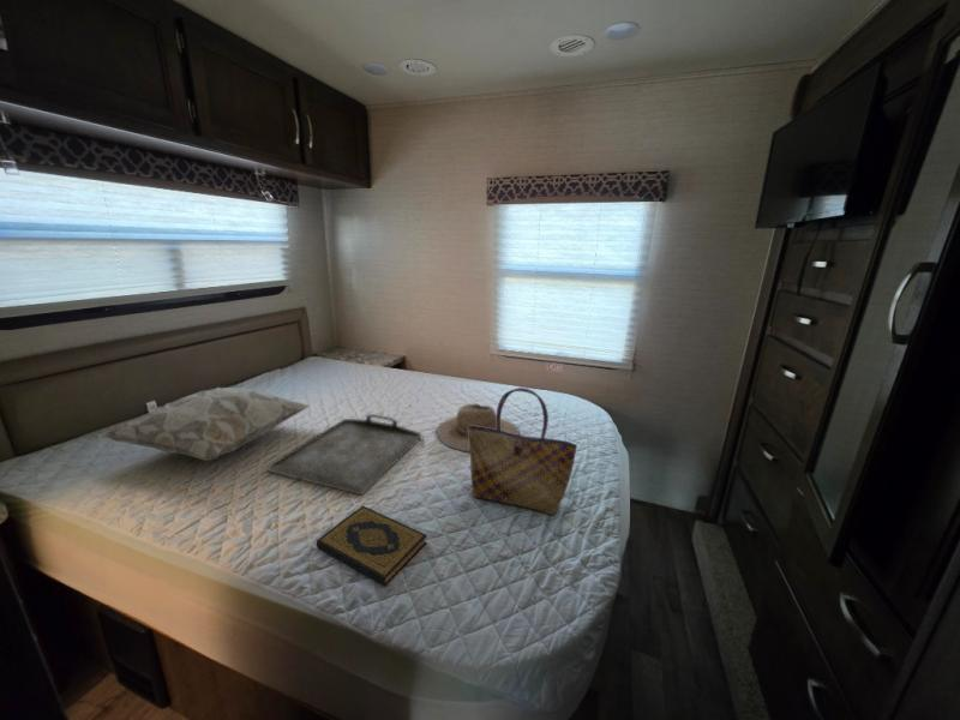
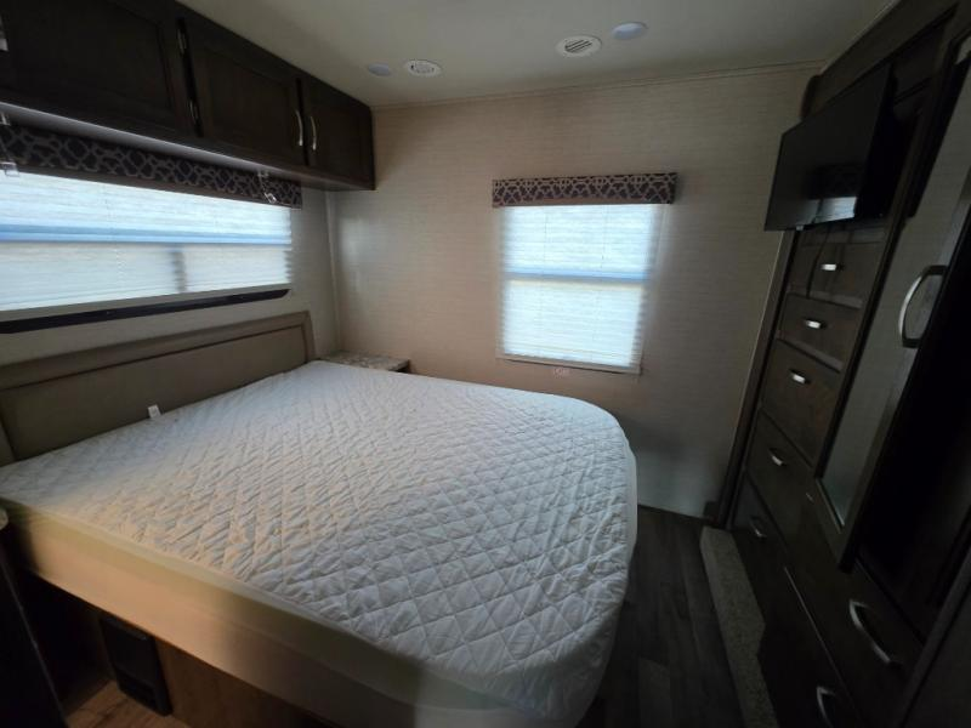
- serving tray [266,413,422,497]
- hardback book [316,504,428,588]
- tote bag [468,386,578,516]
- decorative pillow [101,386,311,462]
- straw hat [436,402,521,454]
